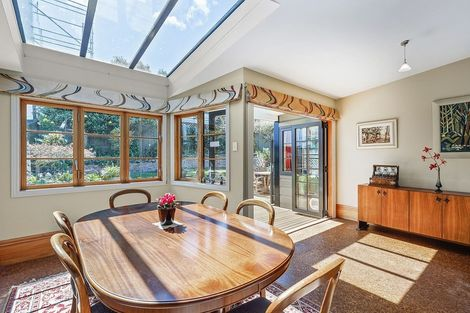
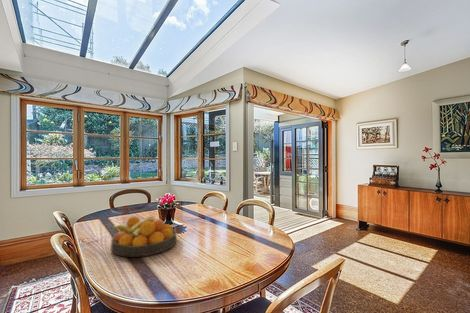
+ fruit bowl [110,215,178,258]
